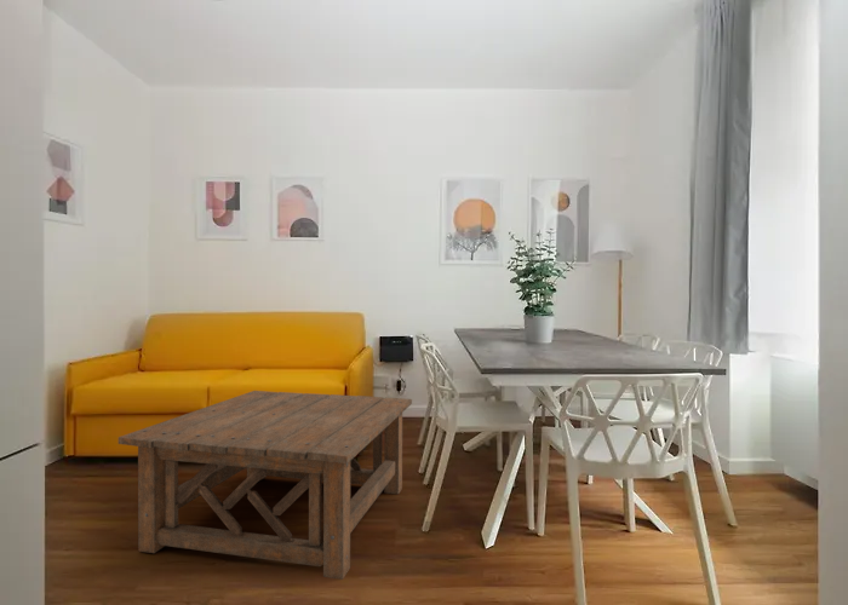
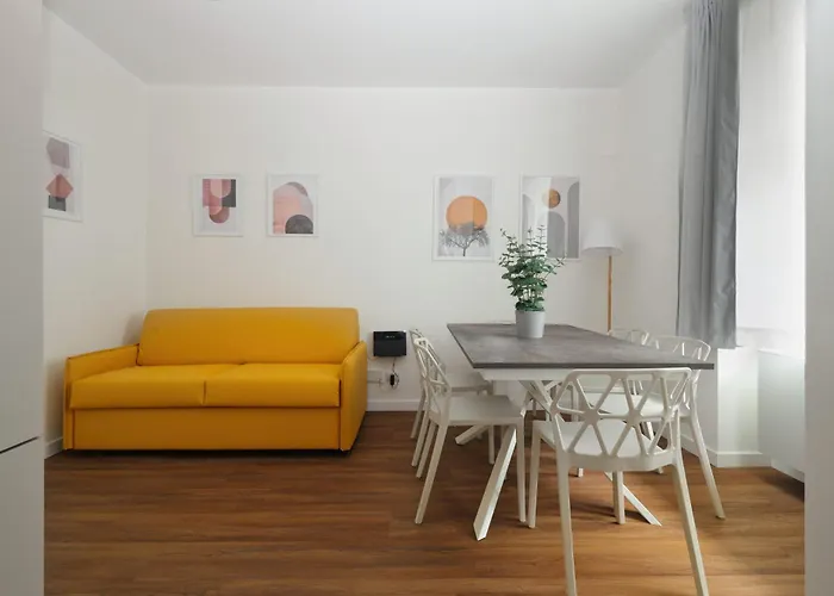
- coffee table [118,390,413,581]
